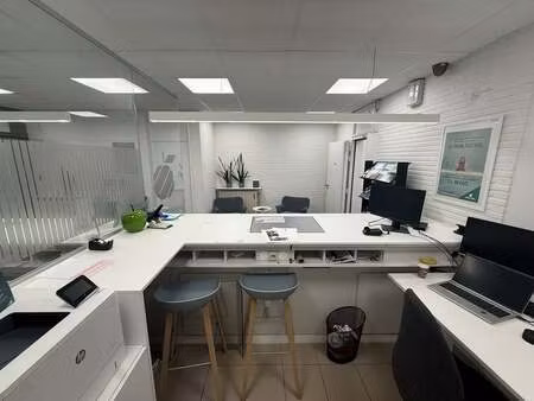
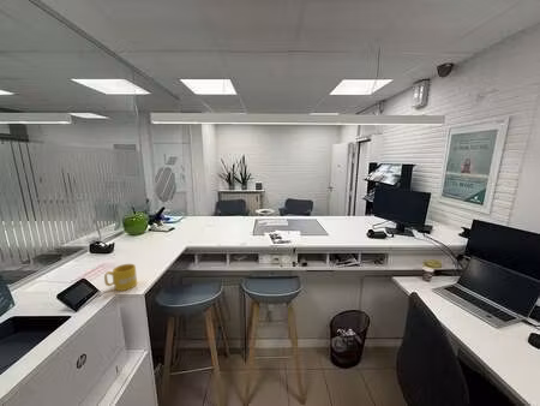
+ mug [103,263,138,292]
